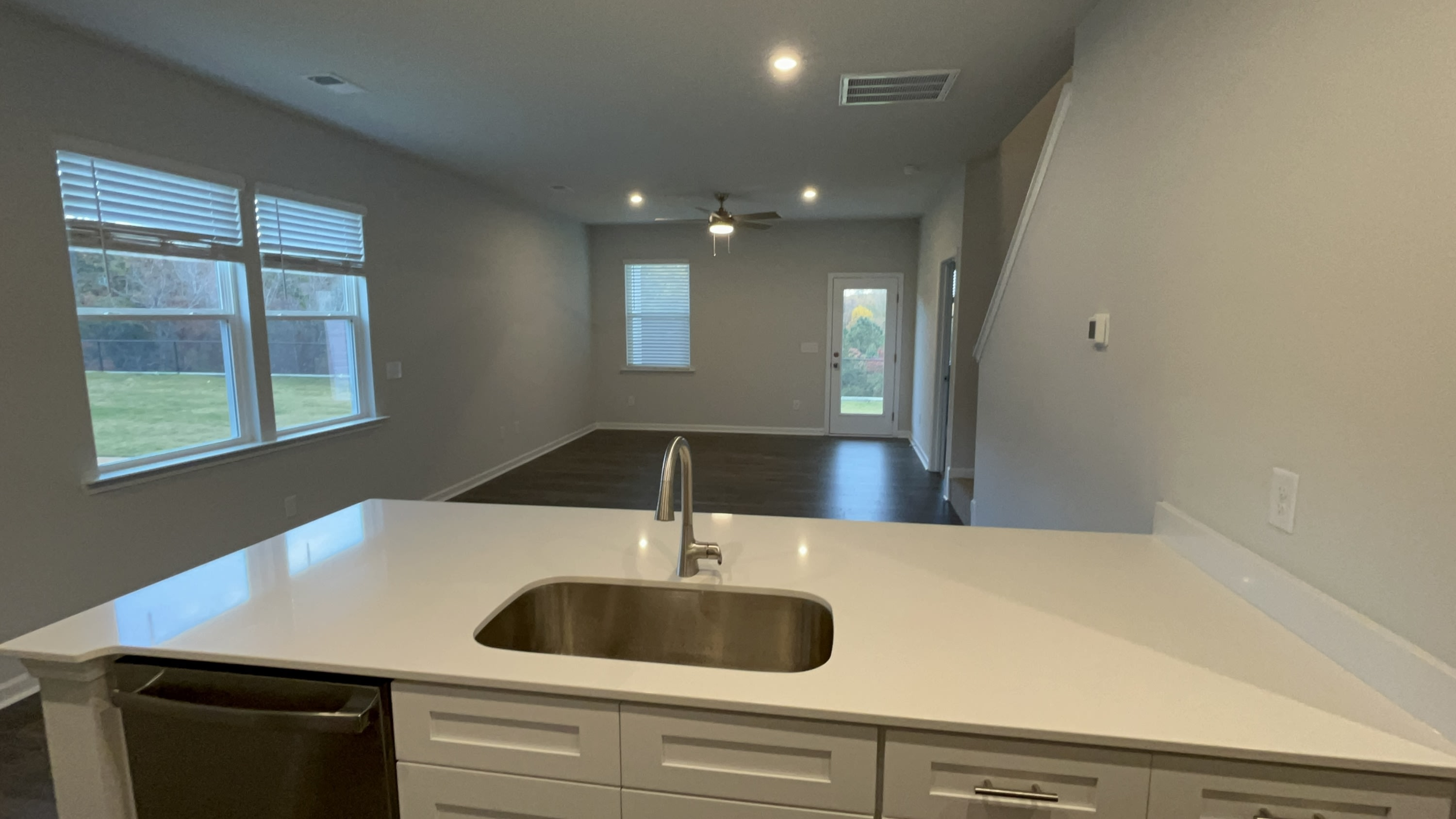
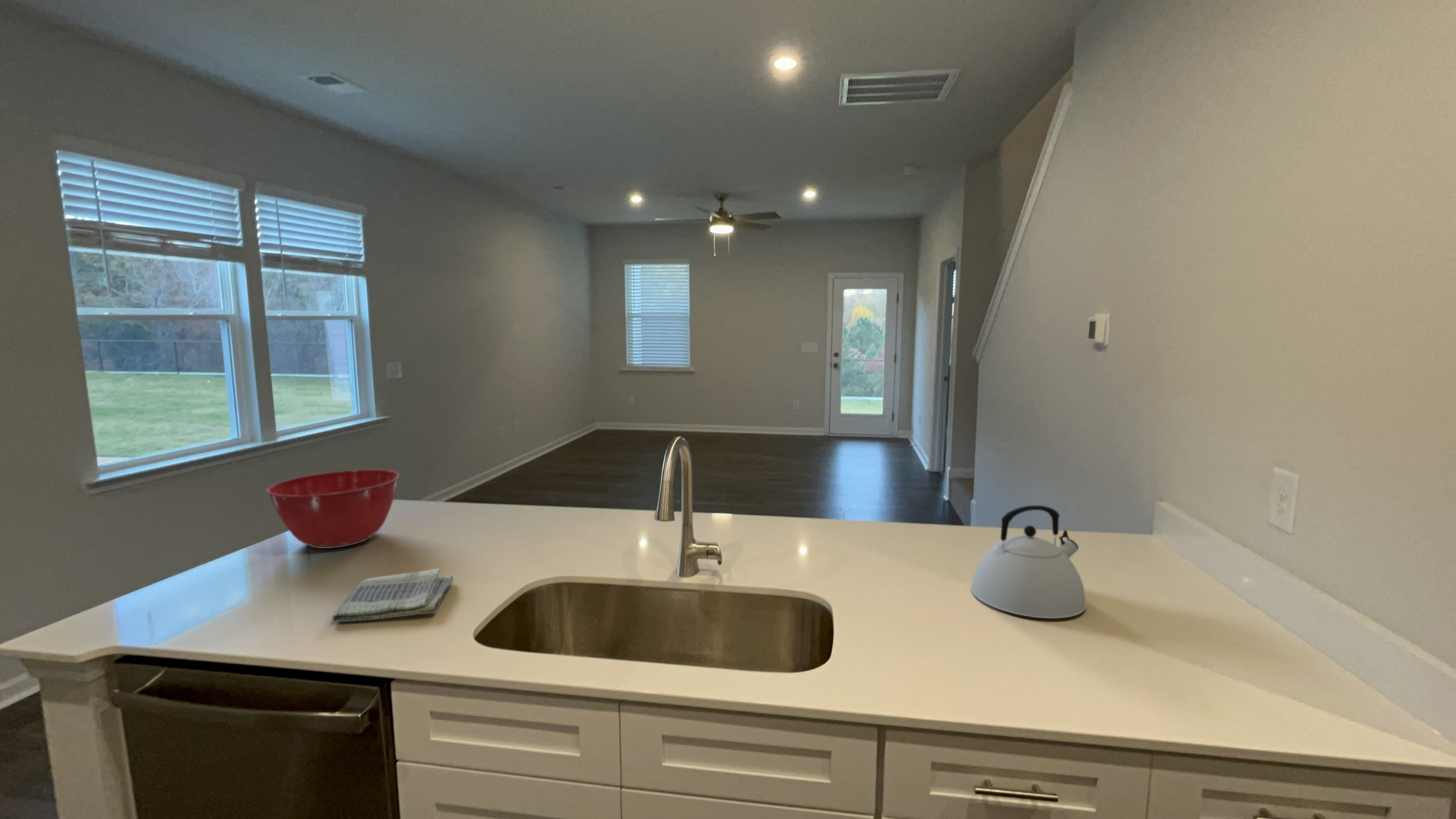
+ kettle [971,505,1087,619]
+ dish towel [332,568,454,622]
+ mixing bowl [266,469,400,549]
